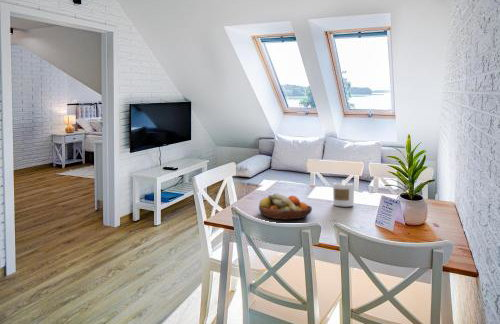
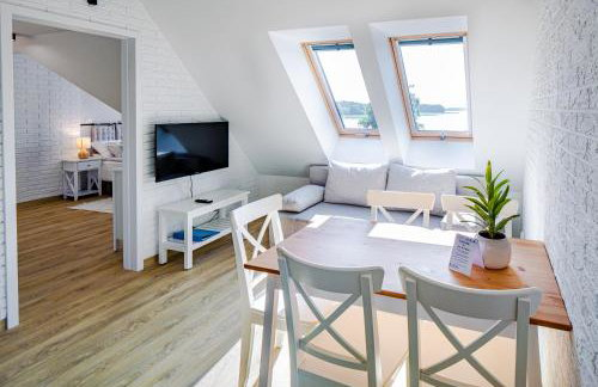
- fruit bowl [258,192,313,221]
- candle [332,179,355,207]
